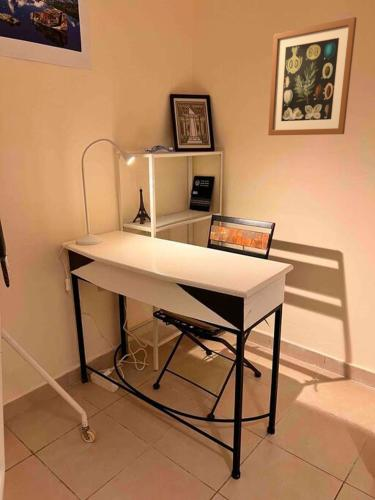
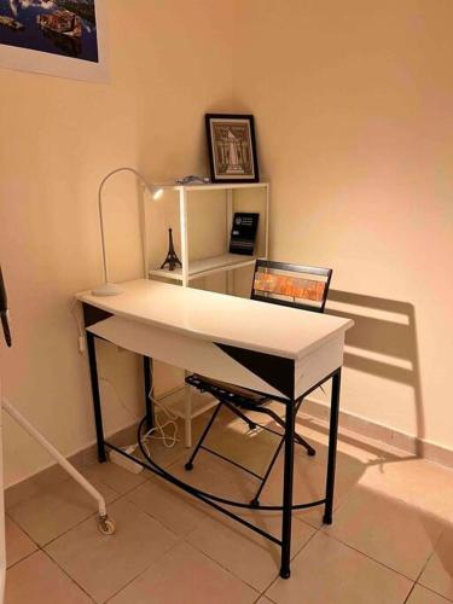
- wall art [267,16,358,136]
